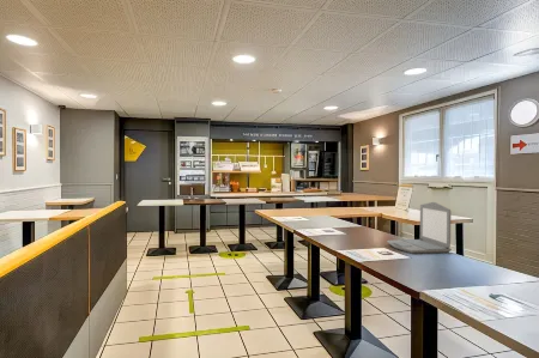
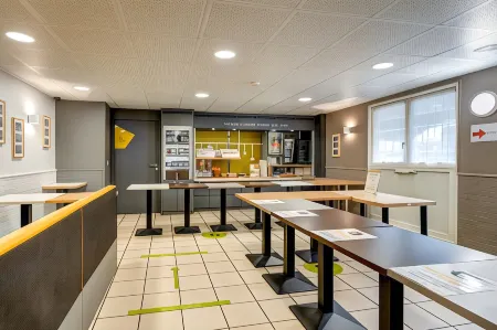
- laptop [386,201,453,255]
